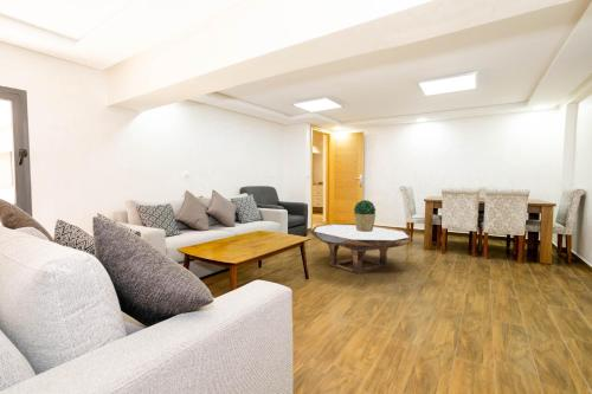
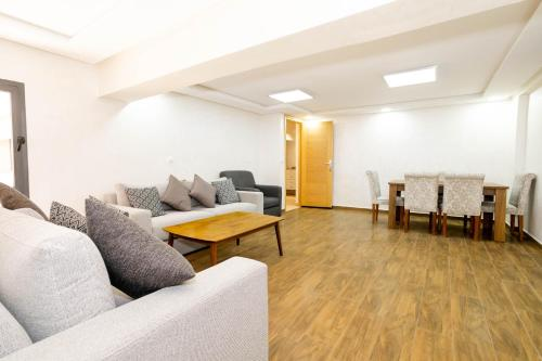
- coffee table [310,222,412,274]
- potted plant [353,199,377,232]
